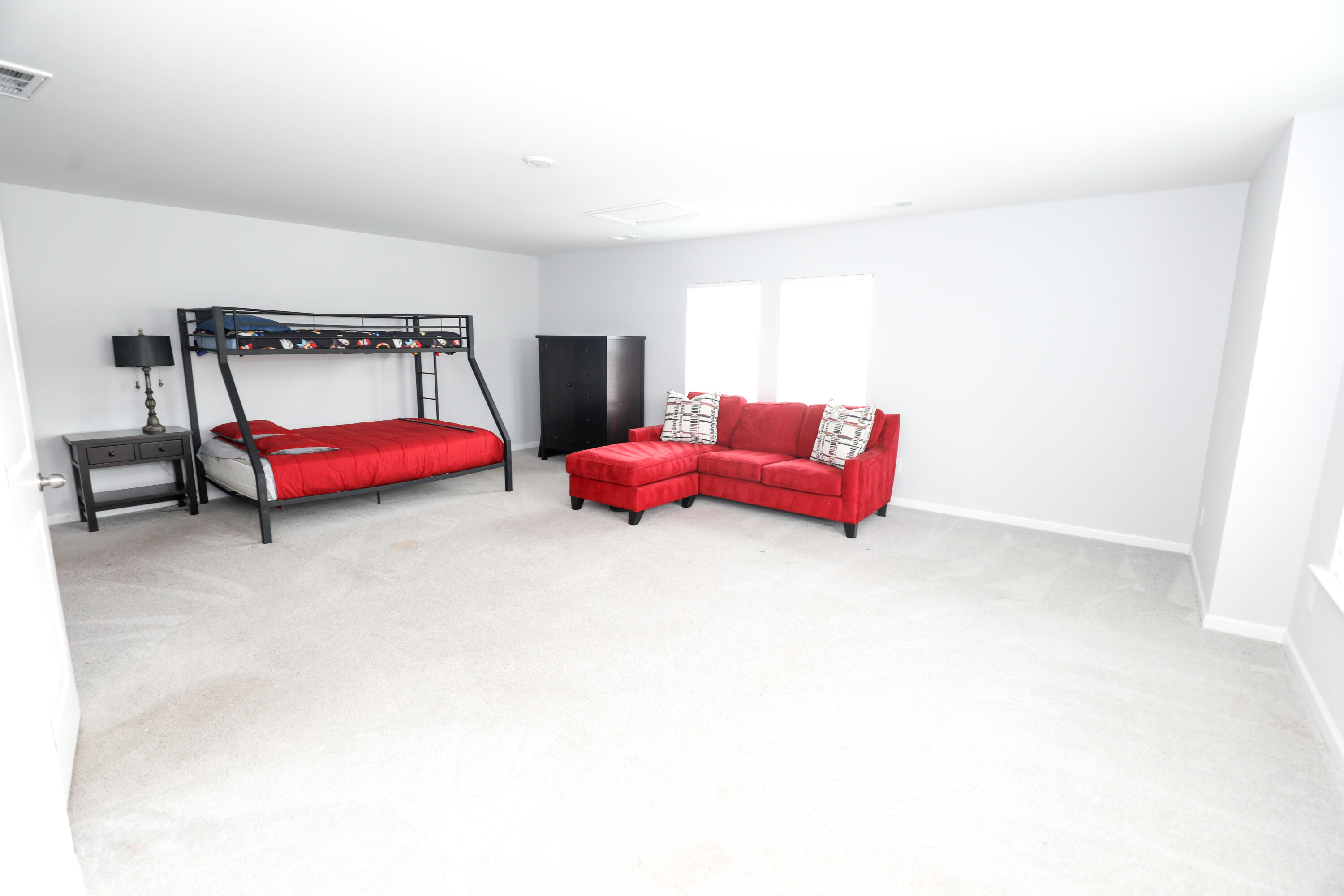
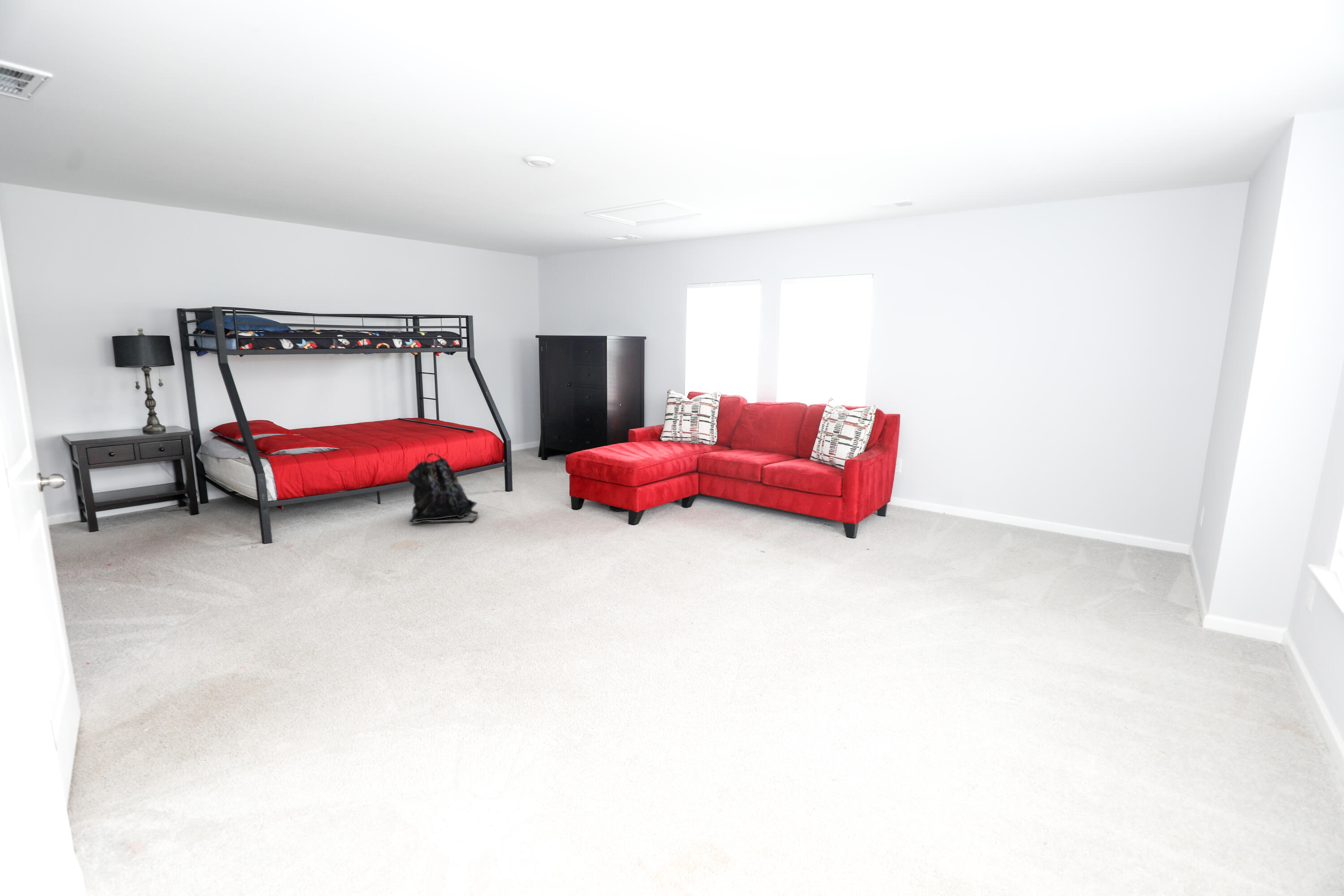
+ backpack [407,453,478,524]
